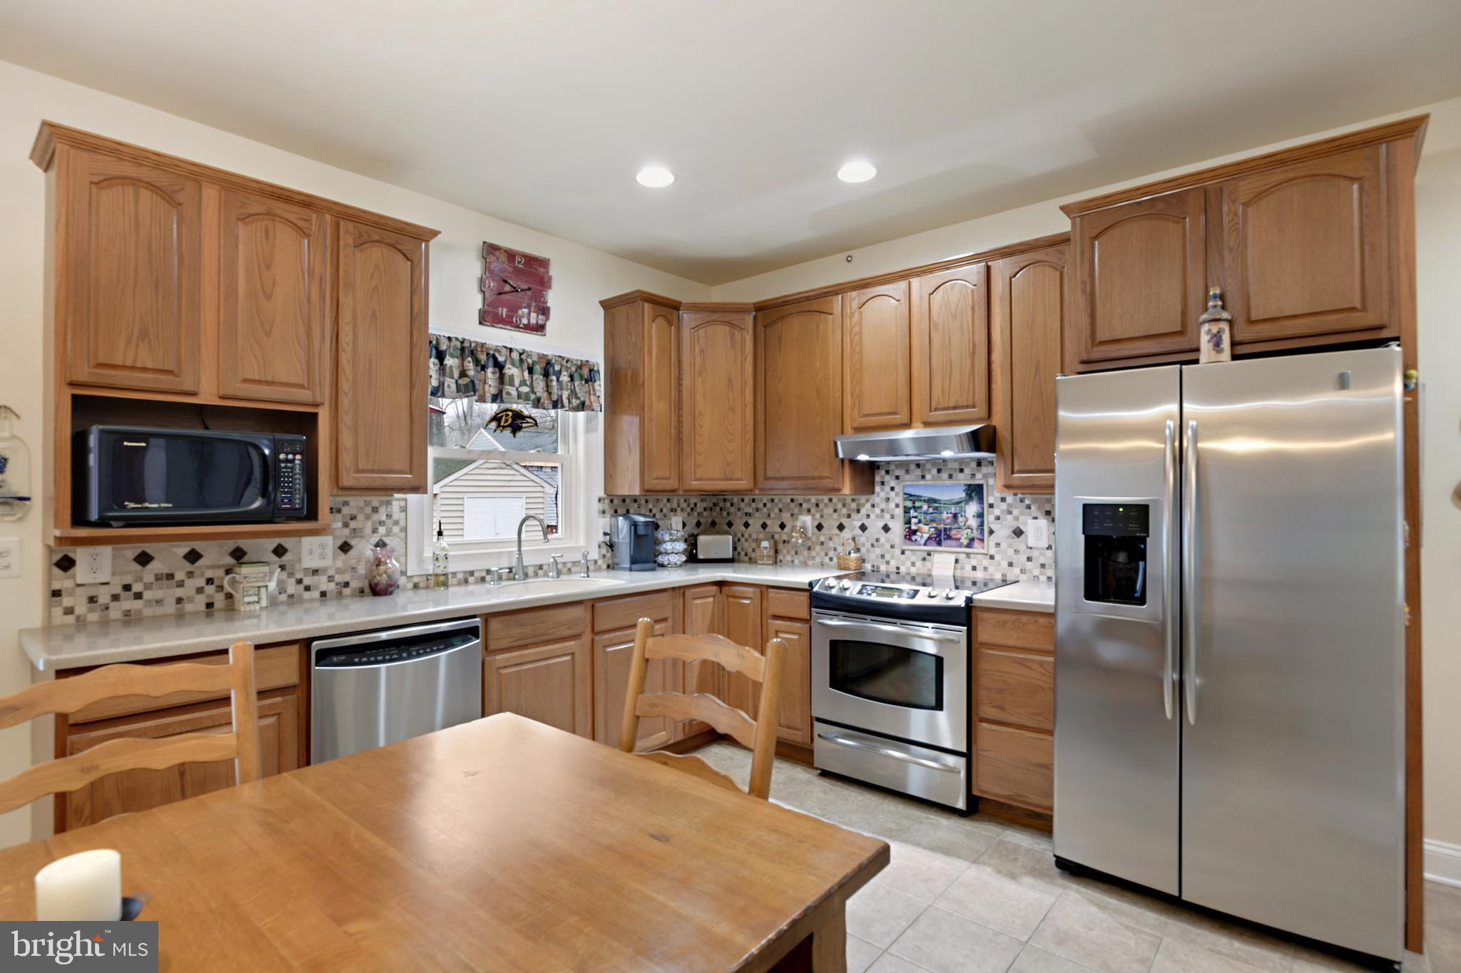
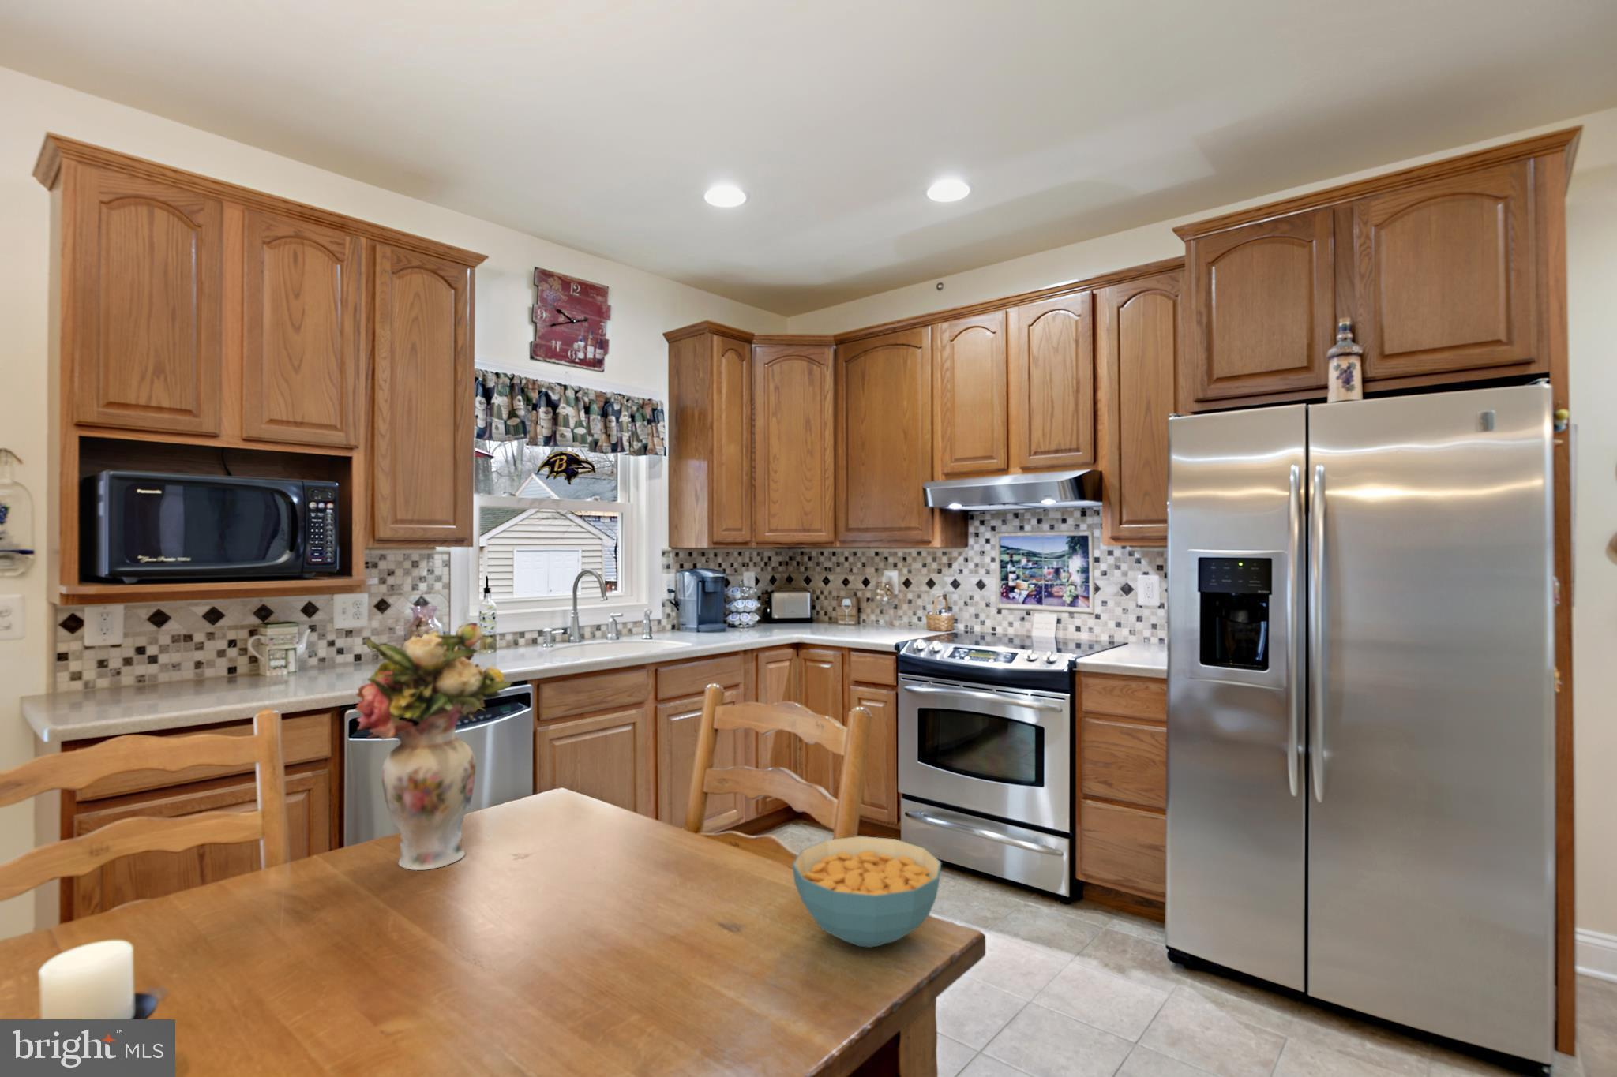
+ flower arrangement [355,621,515,871]
+ cereal bowl [791,835,941,948]
